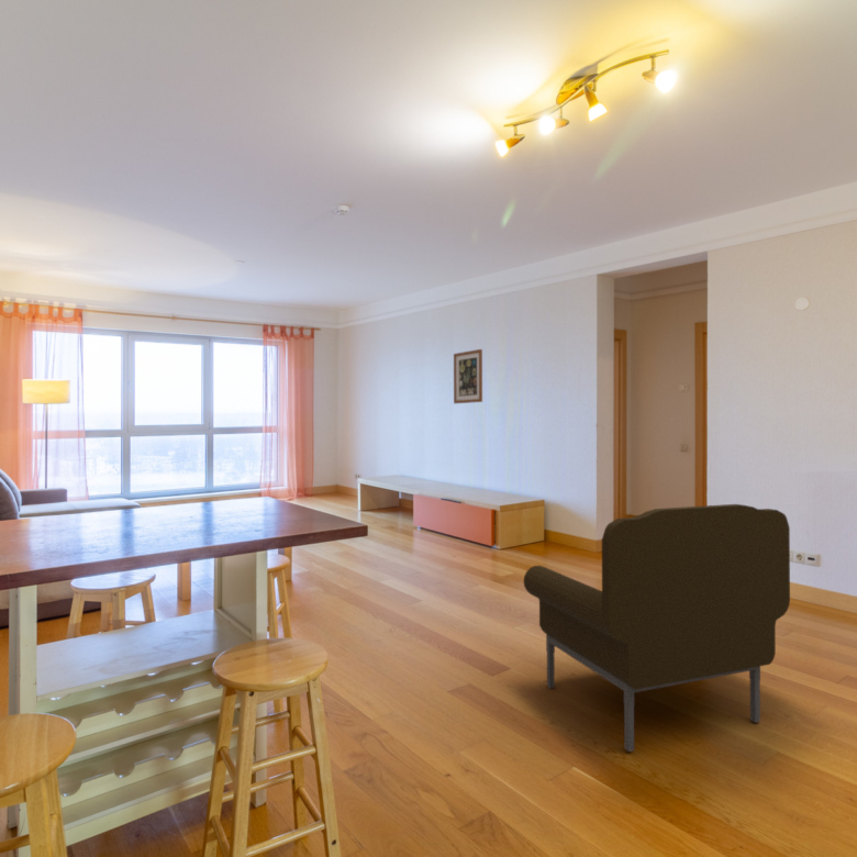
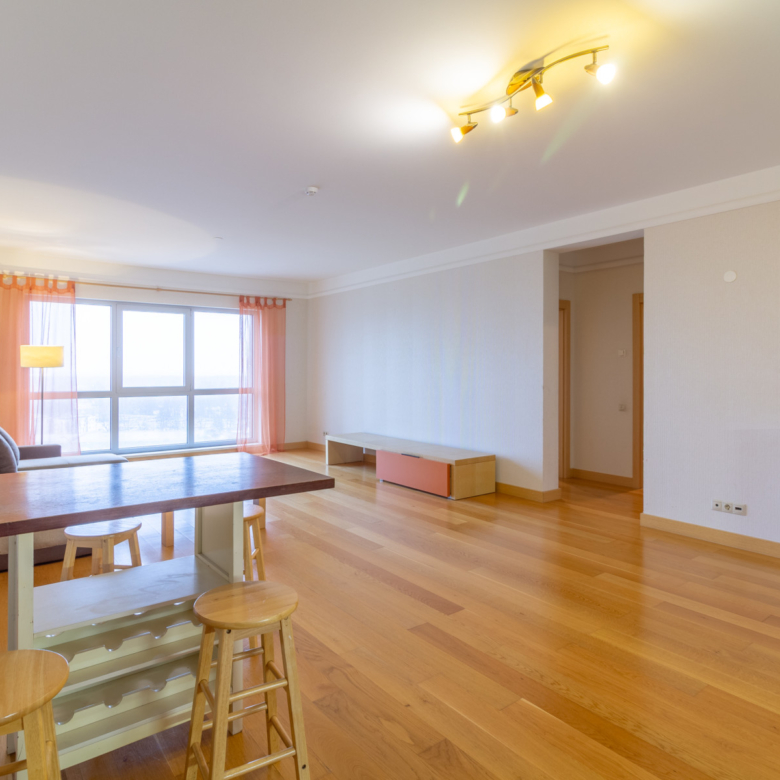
- armchair [522,503,791,753]
- wall art [453,348,483,404]
